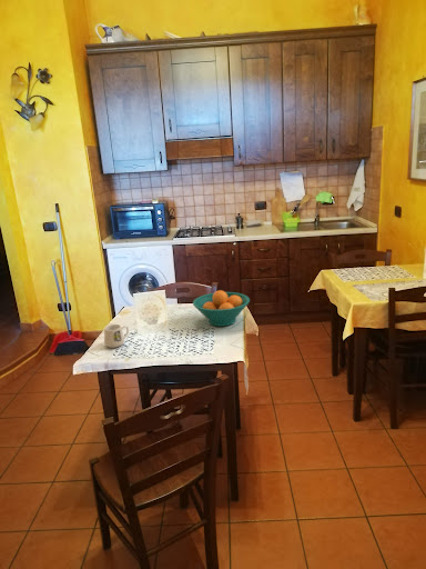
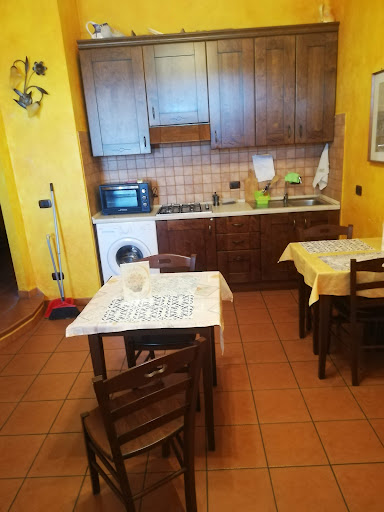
- mug [103,323,130,349]
- fruit bowl [192,289,251,328]
